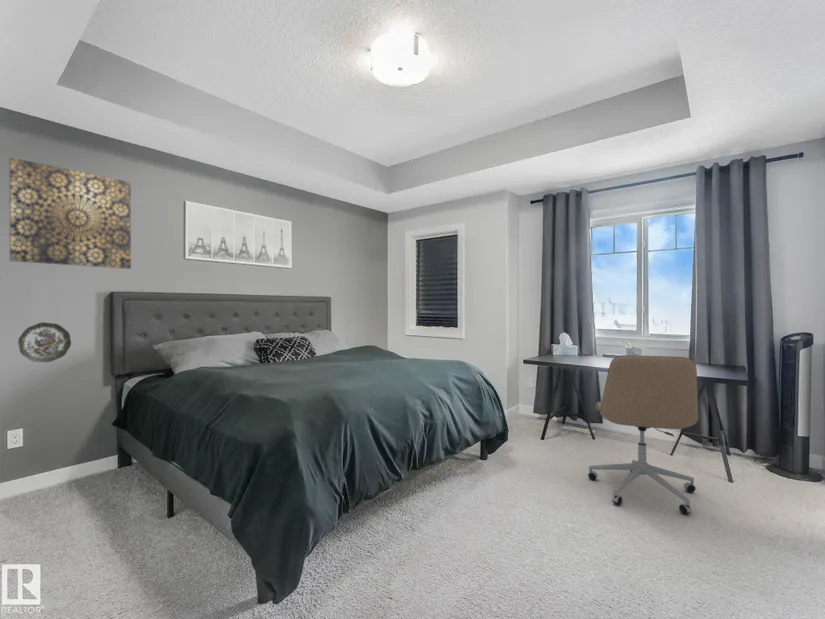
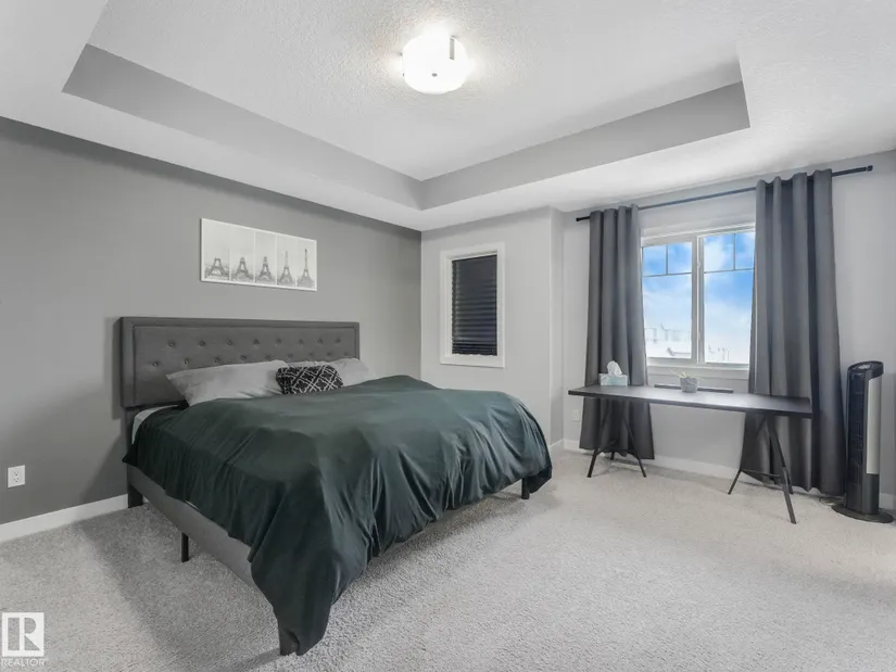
- office chair [587,354,700,515]
- wall art [8,157,132,270]
- decorative plate [17,321,72,363]
